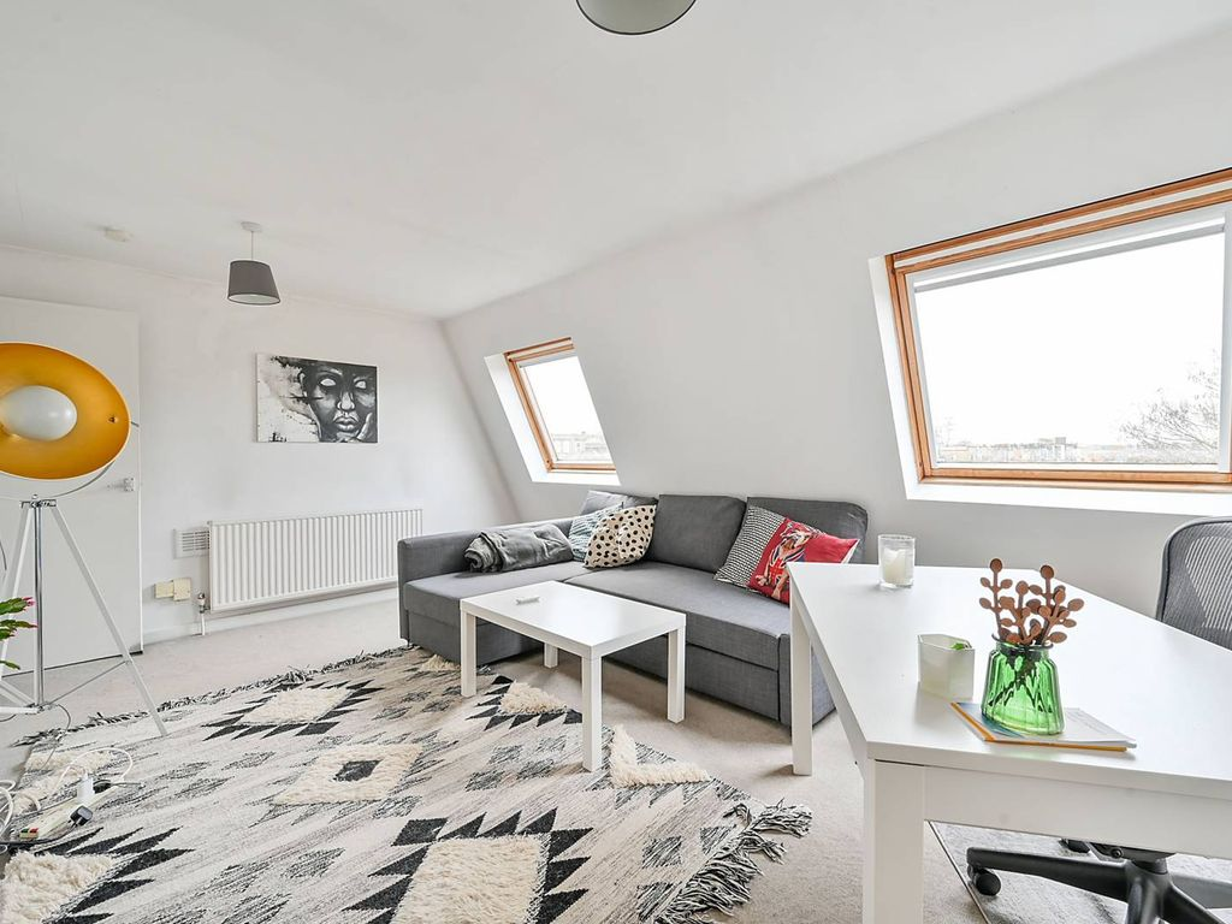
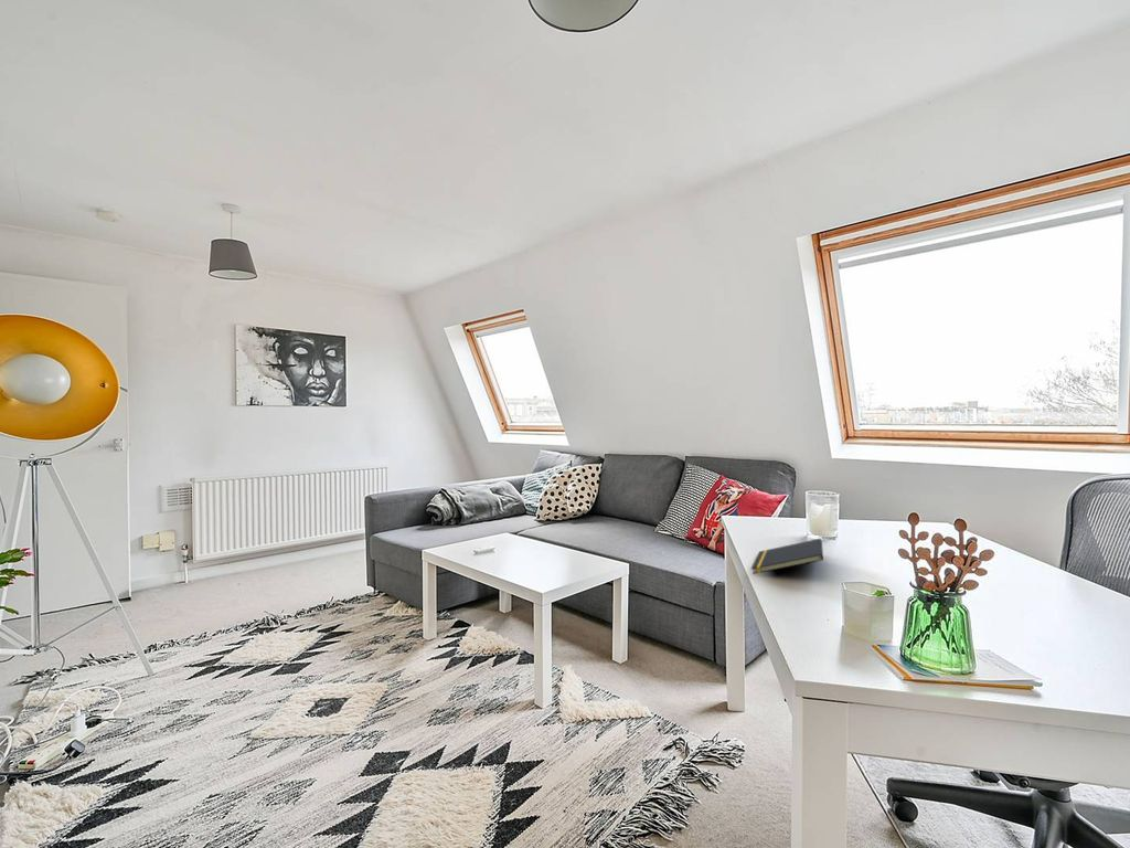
+ notepad [750,538,824,575]
